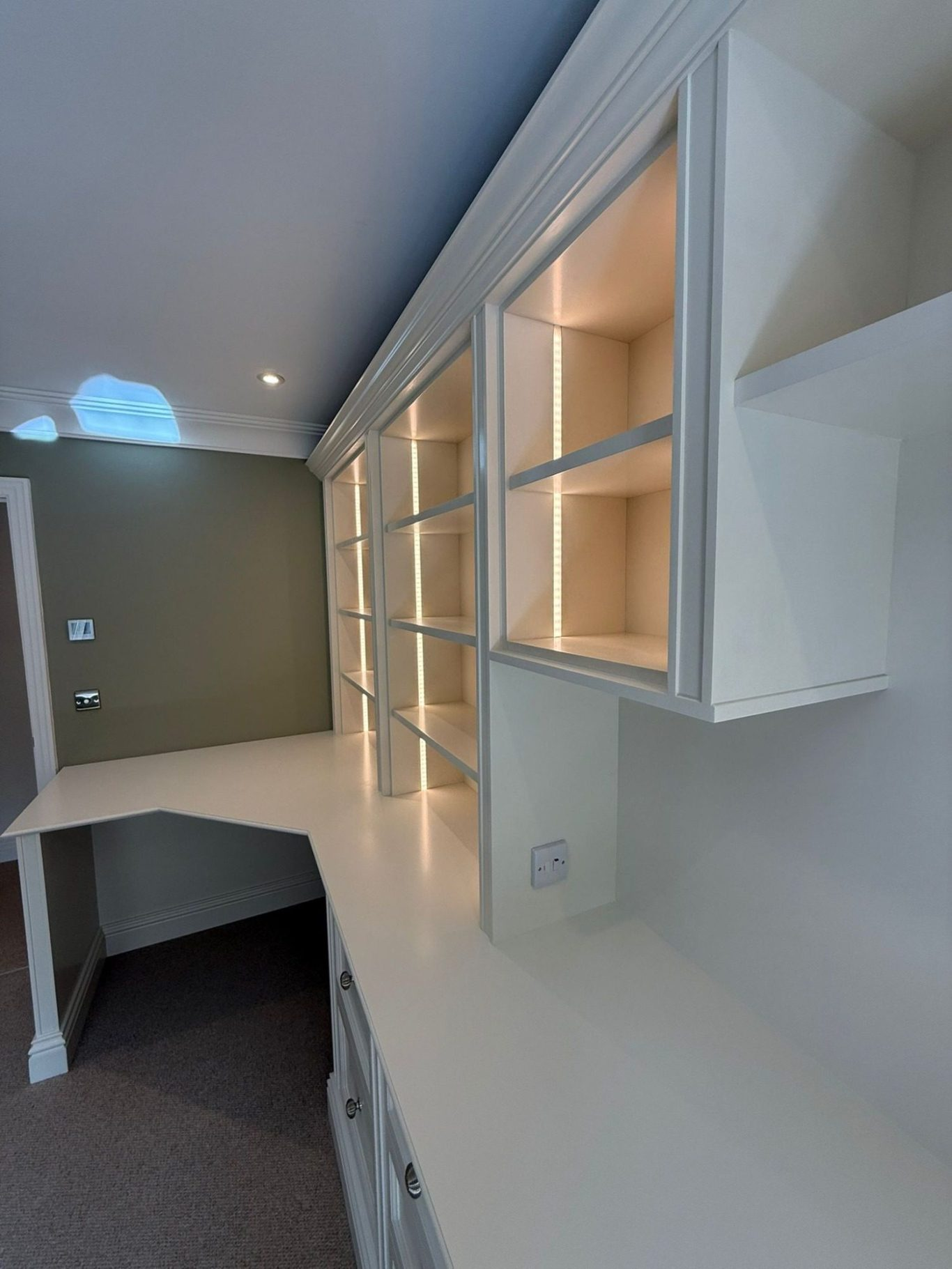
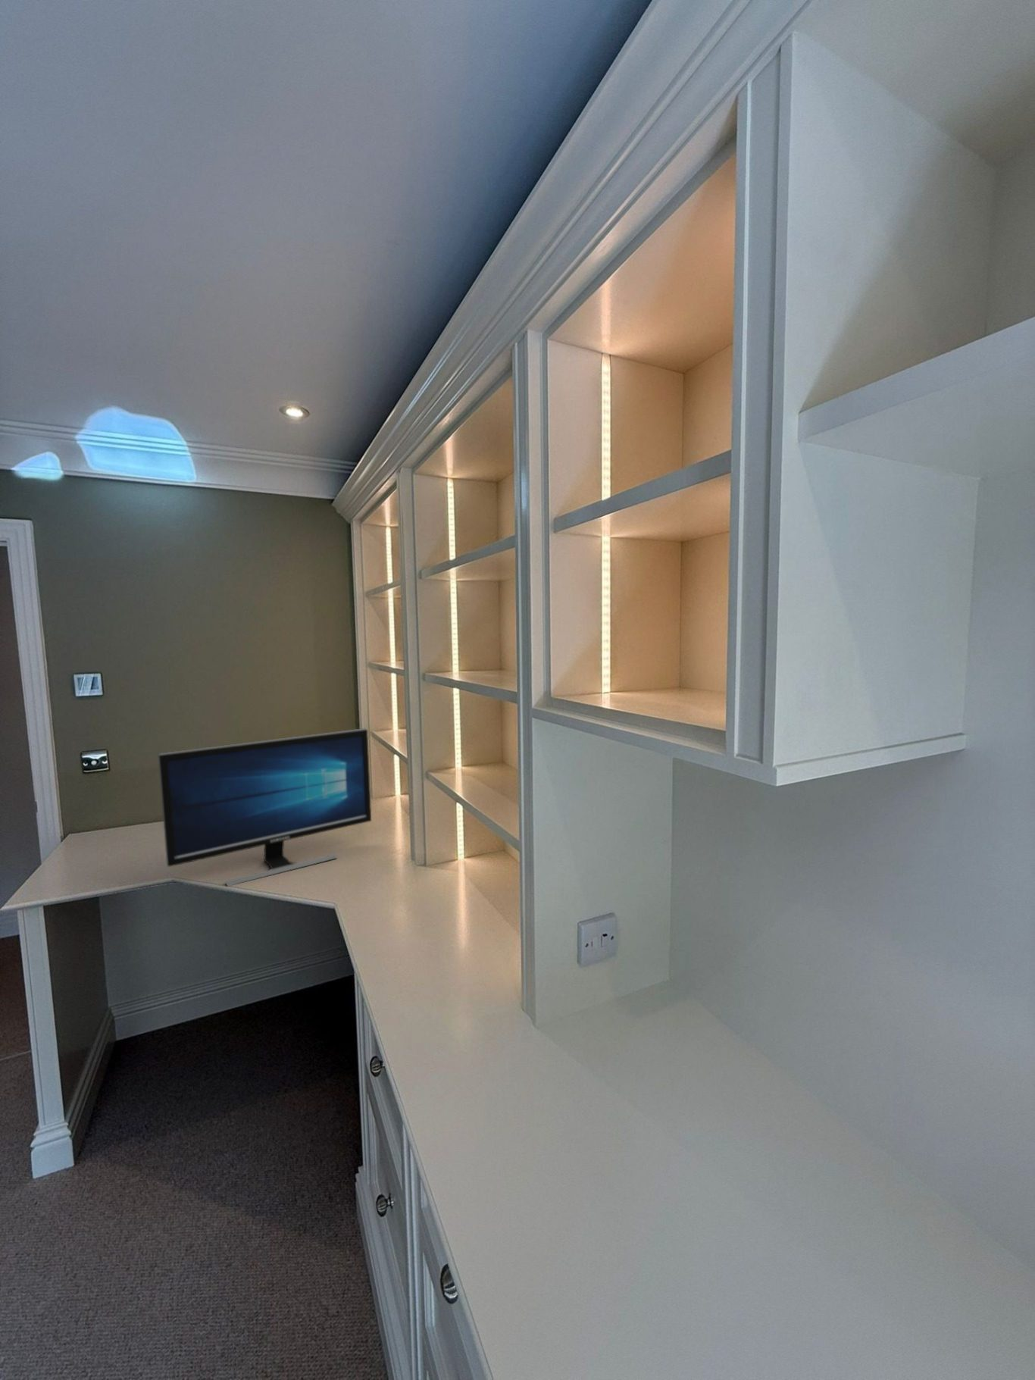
+ computer monitor [157,728,372,887]
